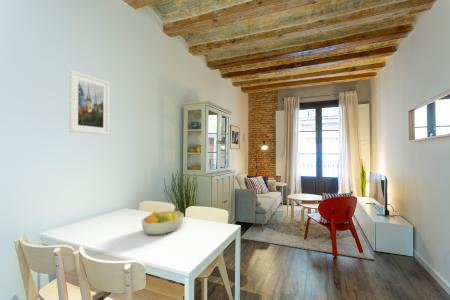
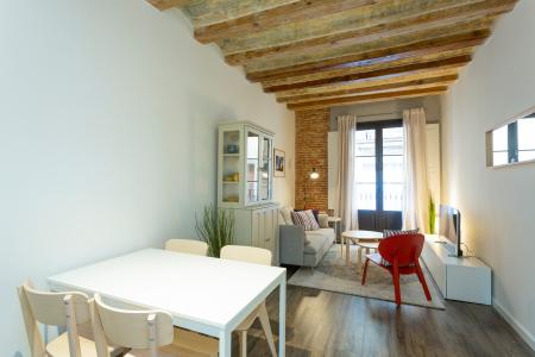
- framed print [68,69,111,136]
- fruit bowl [141,210,185,236]
